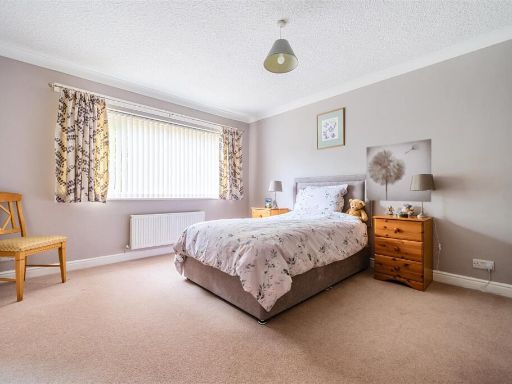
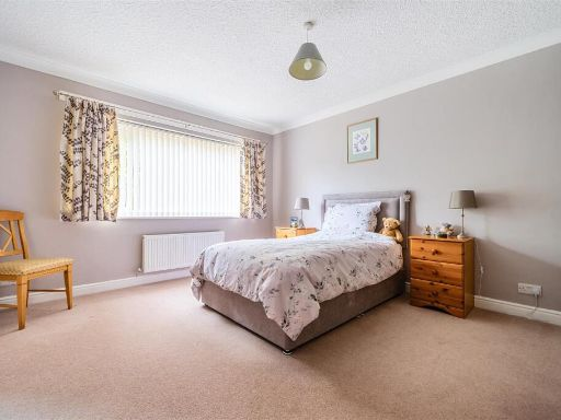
- wall art [365,138,432,203]
